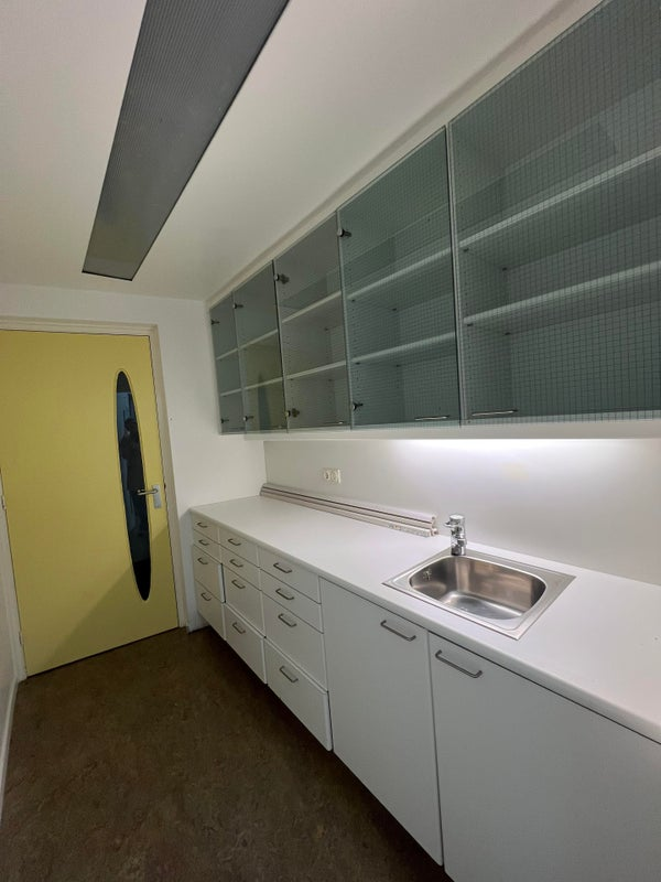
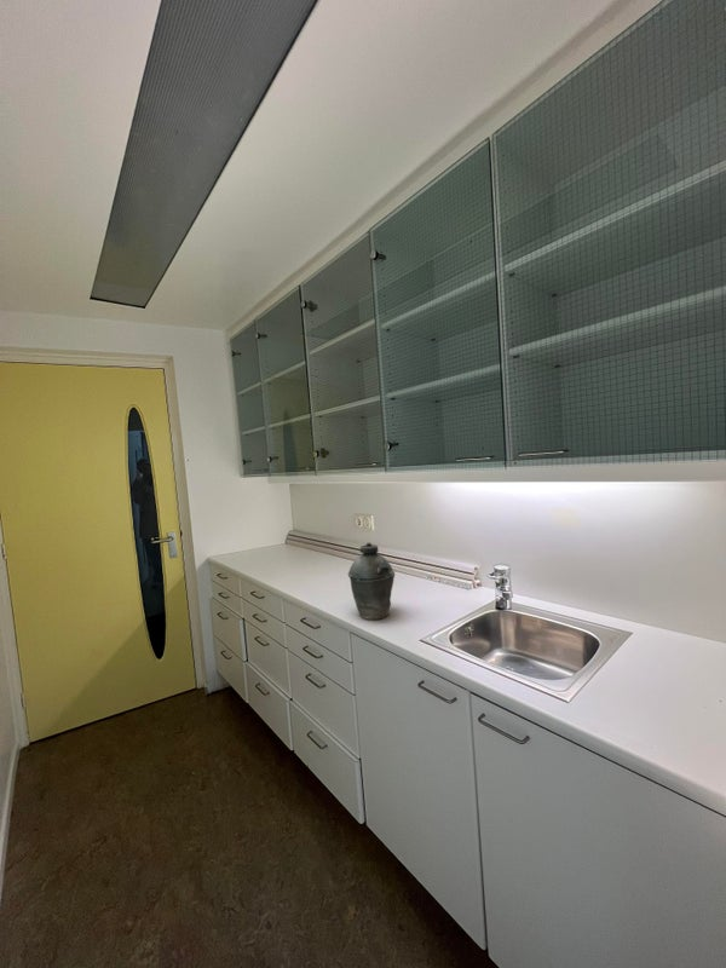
+ kettle [347,541,396,621]
